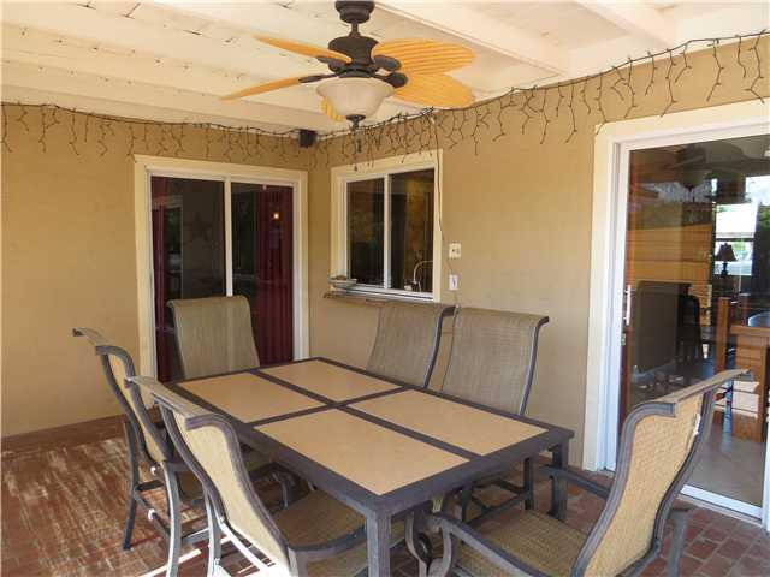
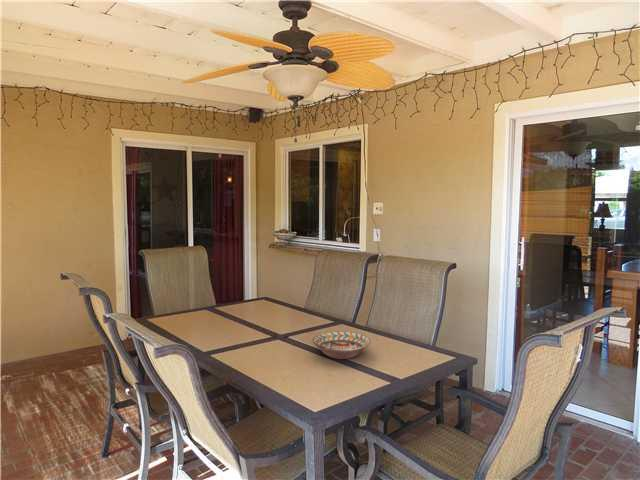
+ decorative bowl [312,331,372,360]
